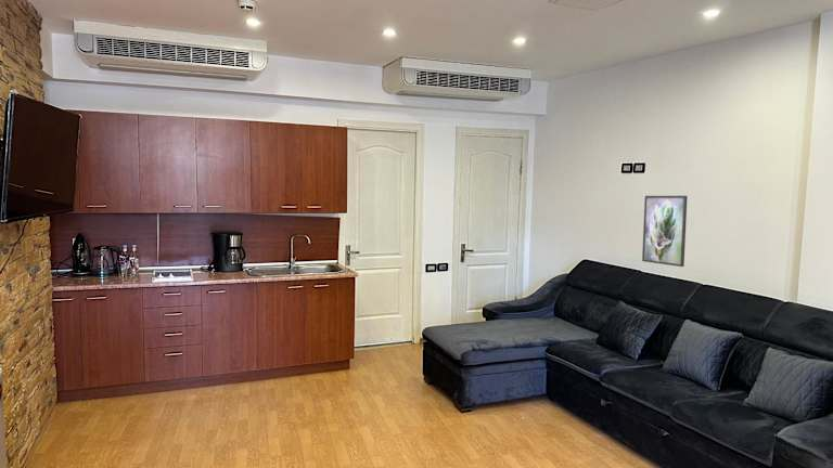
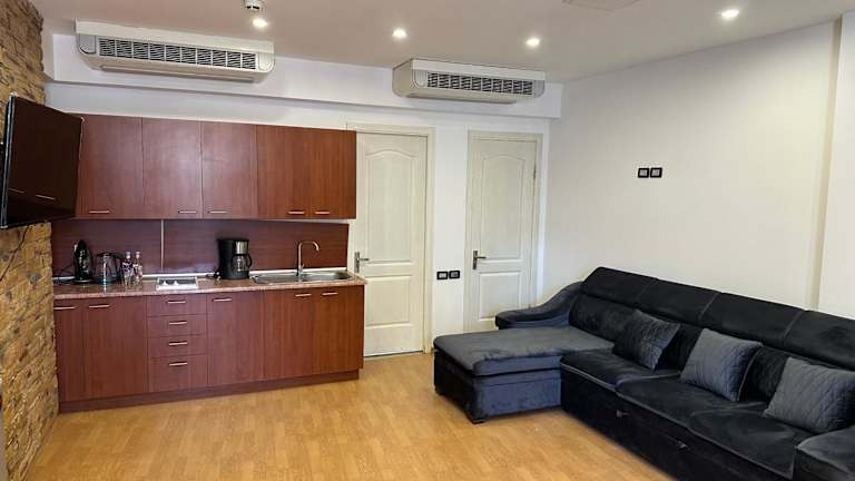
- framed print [641,195,689,268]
